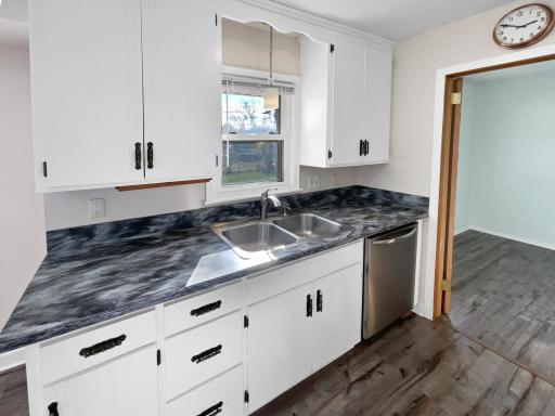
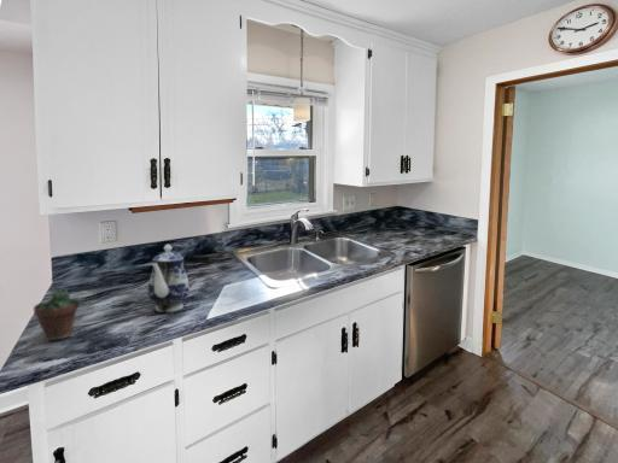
+ teapot [147,244,191,313]
+ succulent plant [33,276,82,341]
